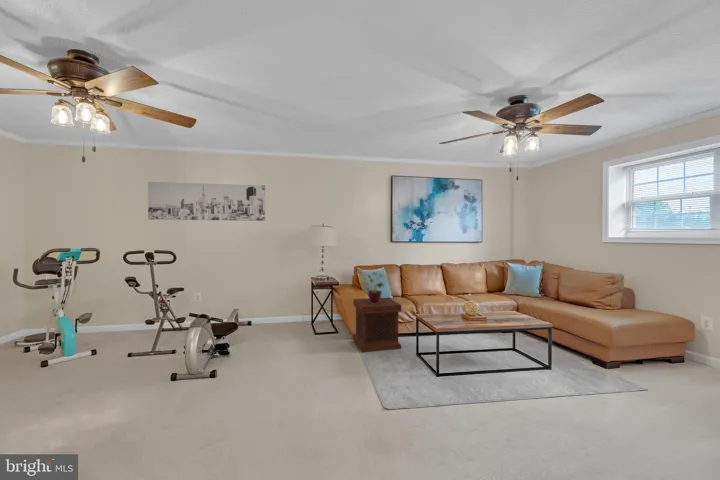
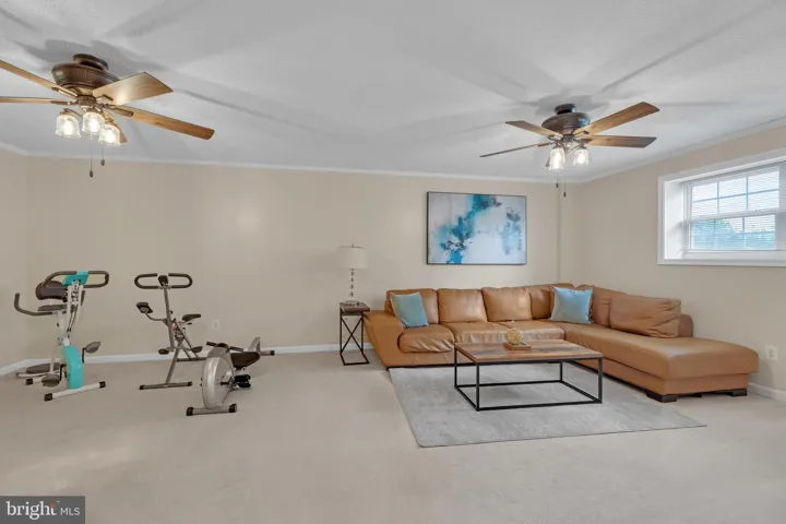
- potted plant [365,271,385,304]
- side table [352,297,402,354]
- wall art [147,181,266,222]
